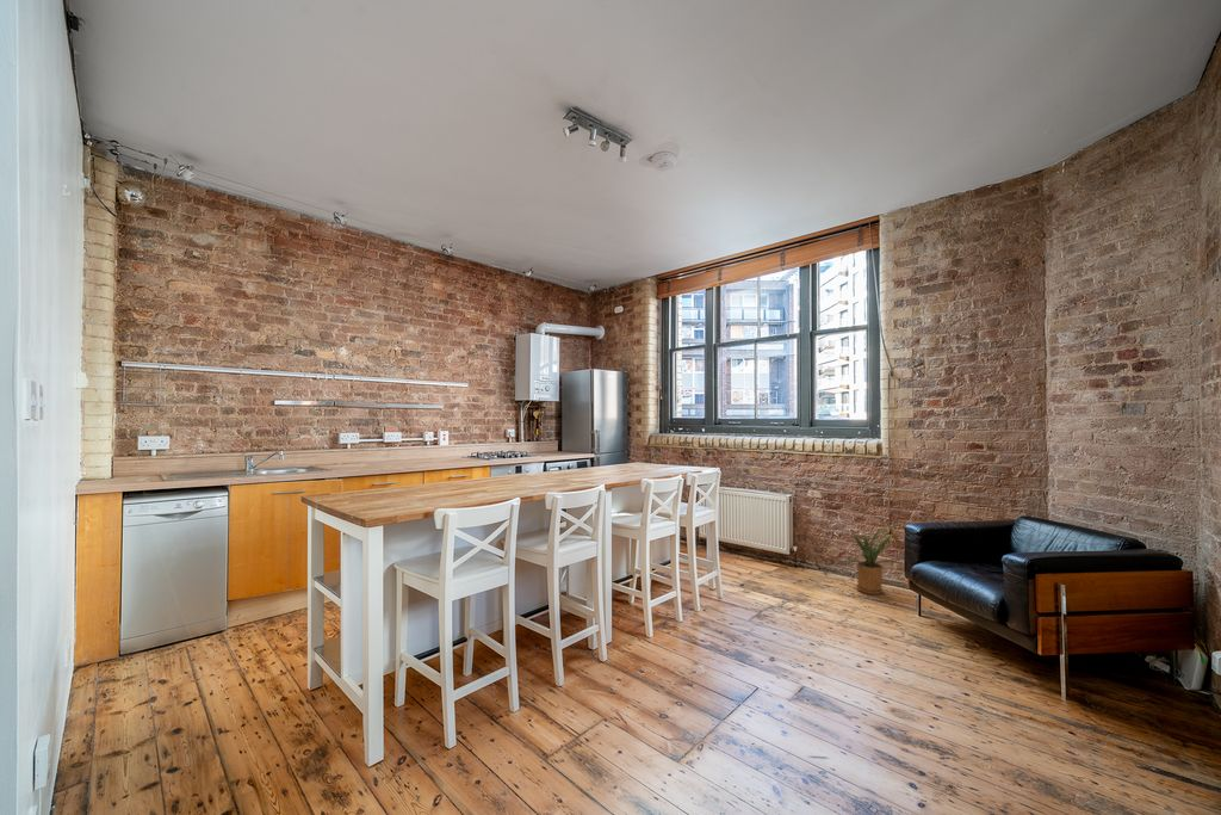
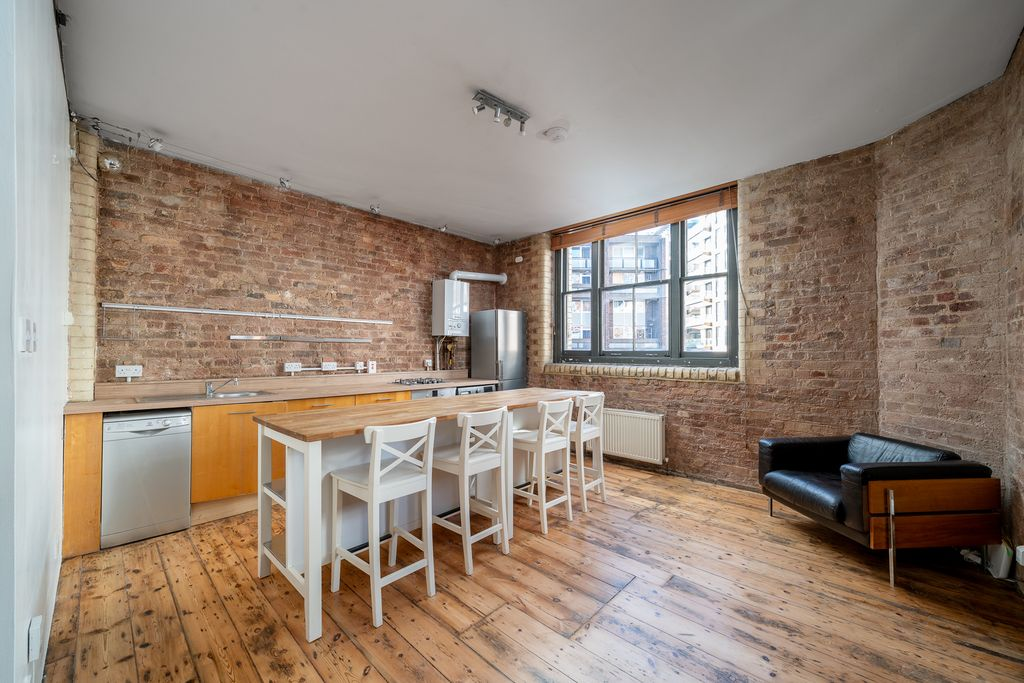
- house plant [835,525,904,595]
